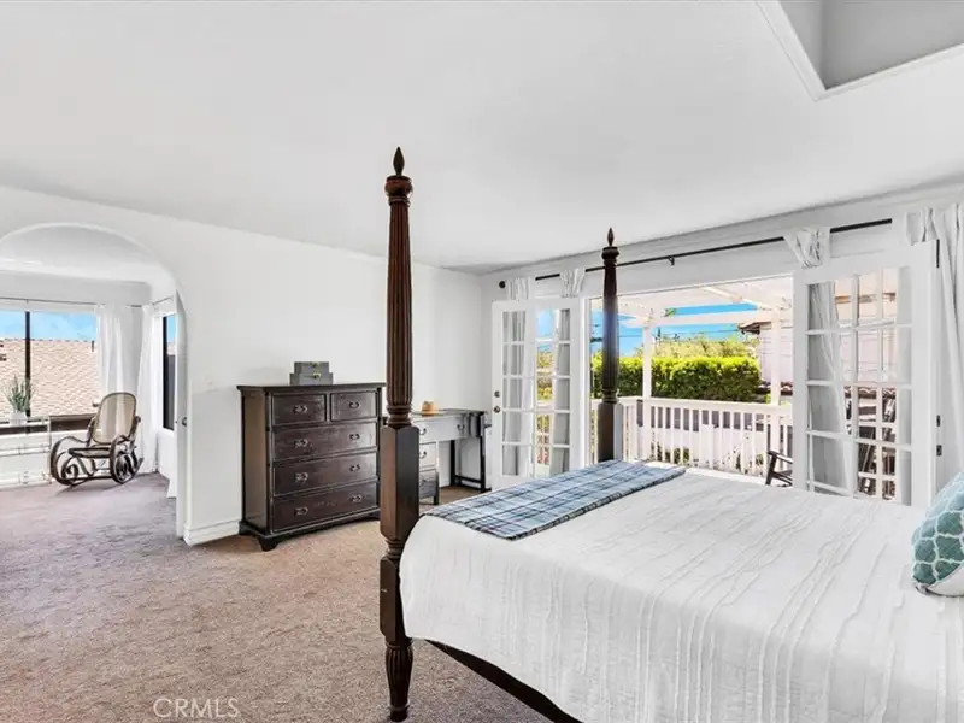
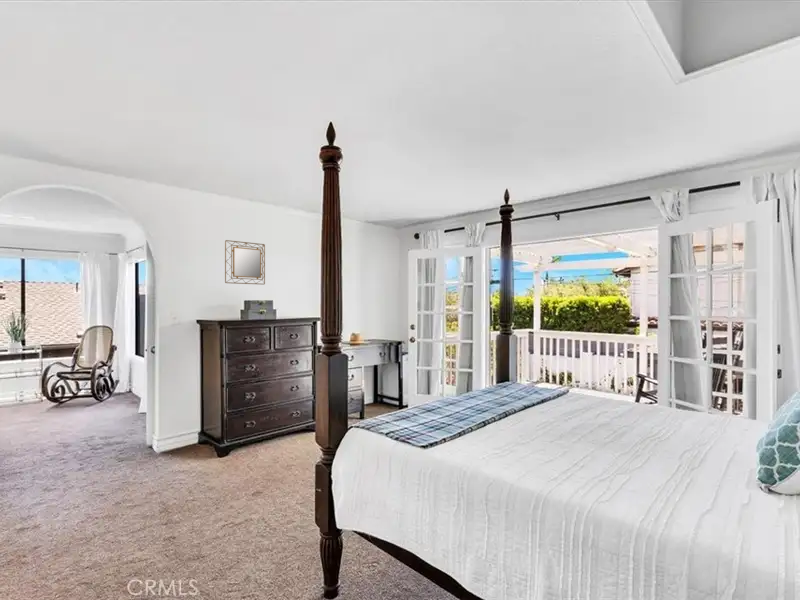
+ home mirror [224,239,266,285]
